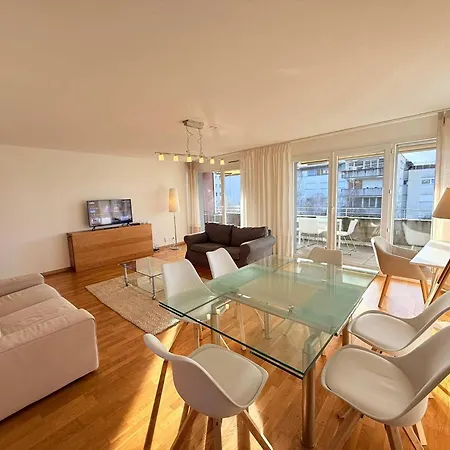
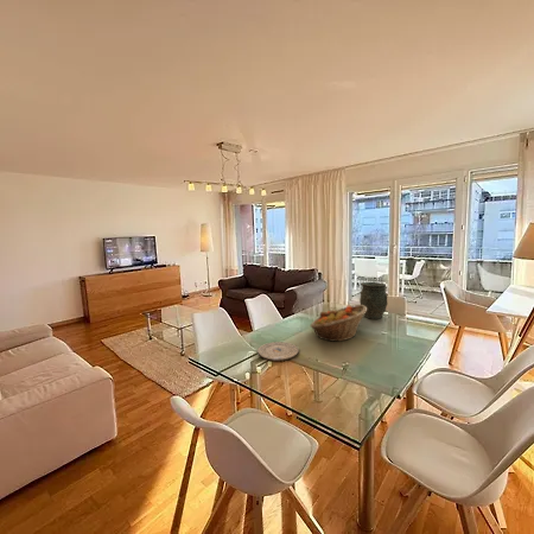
+ fruit basket [310,304,367,343]
+ plate [256,341,300,362]
+ vase [358,281,389,320]
